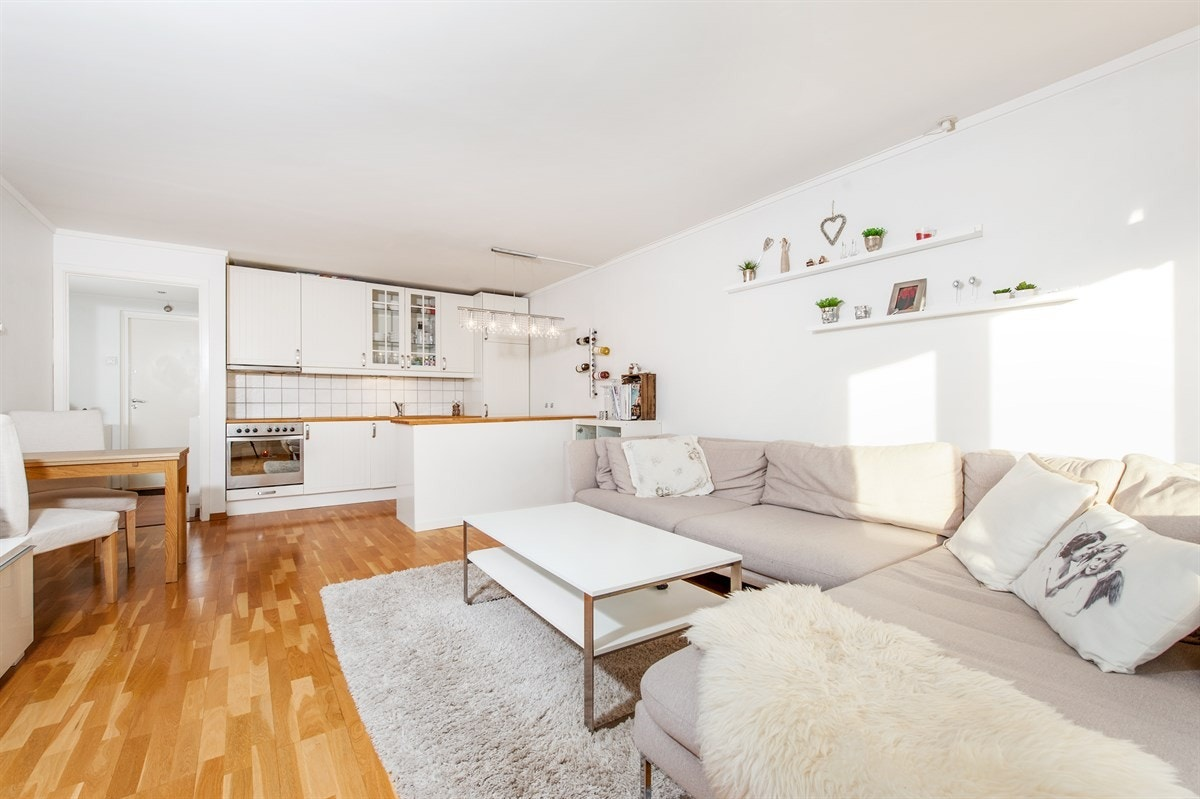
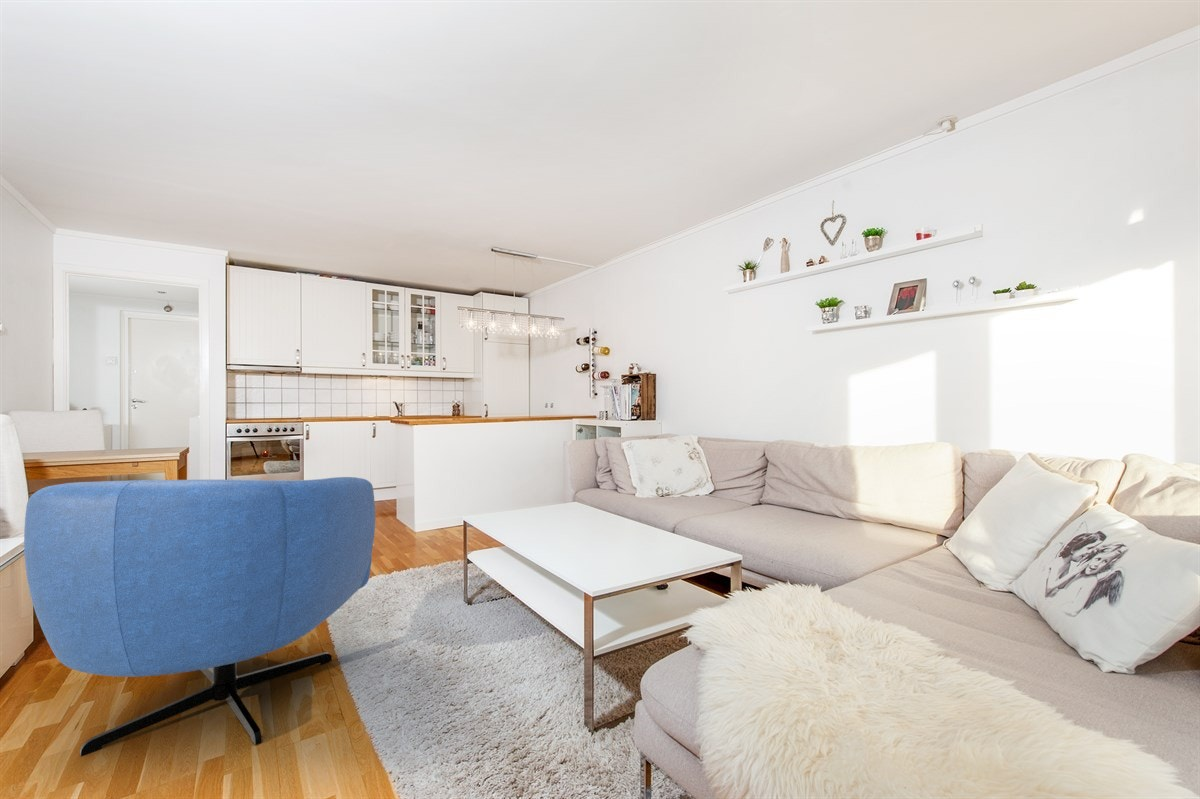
+ armchair [23,476,376,757]
